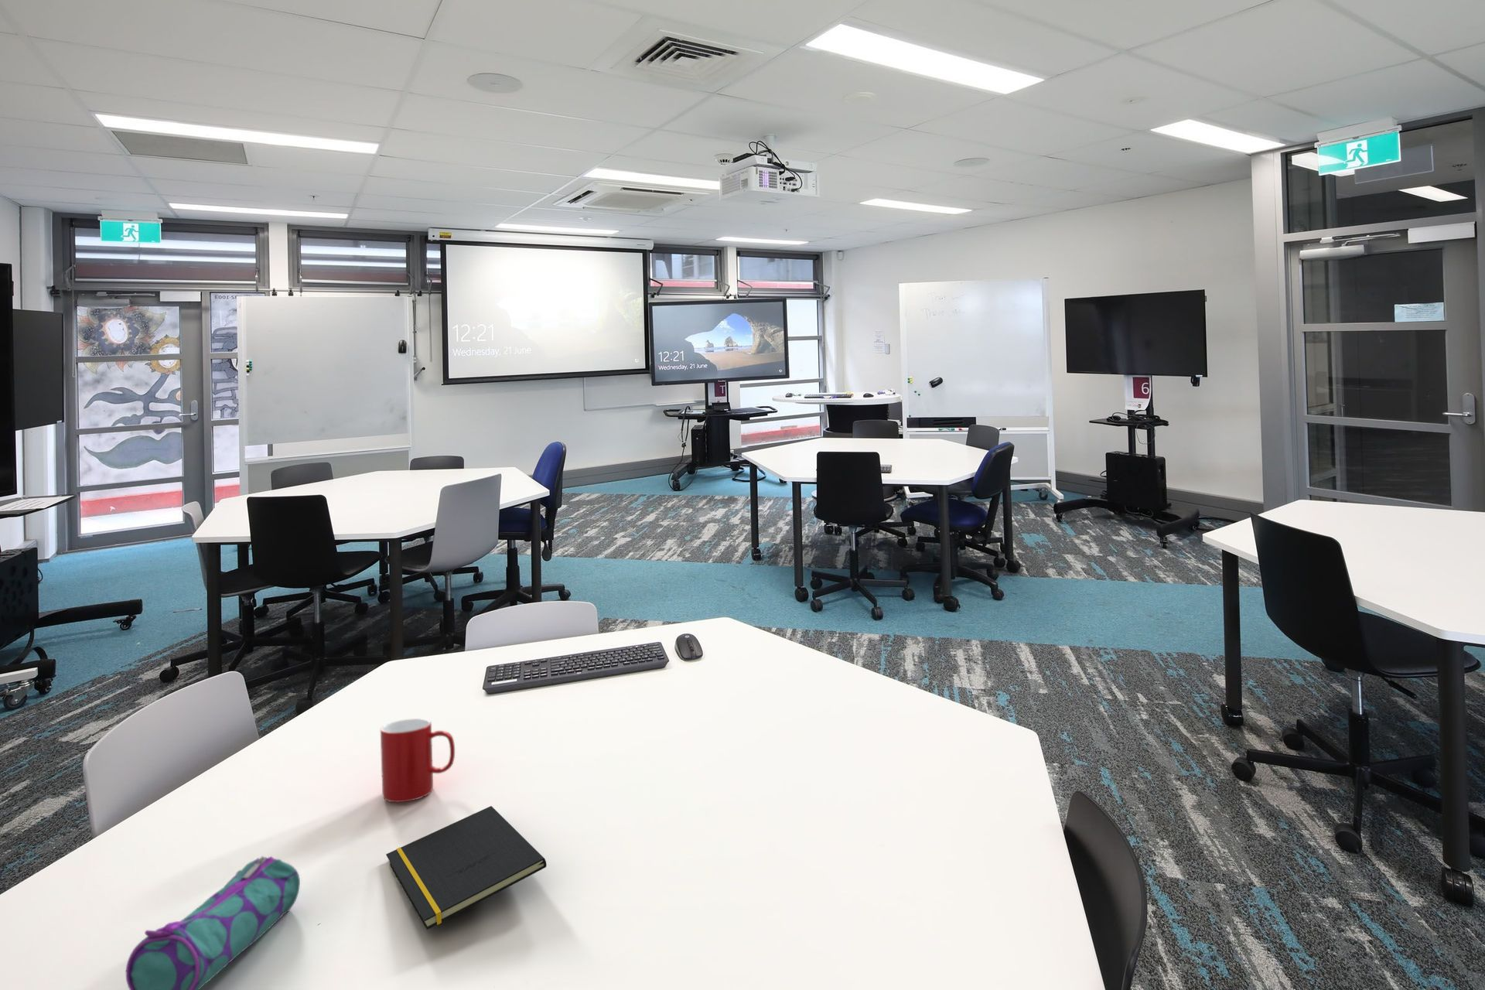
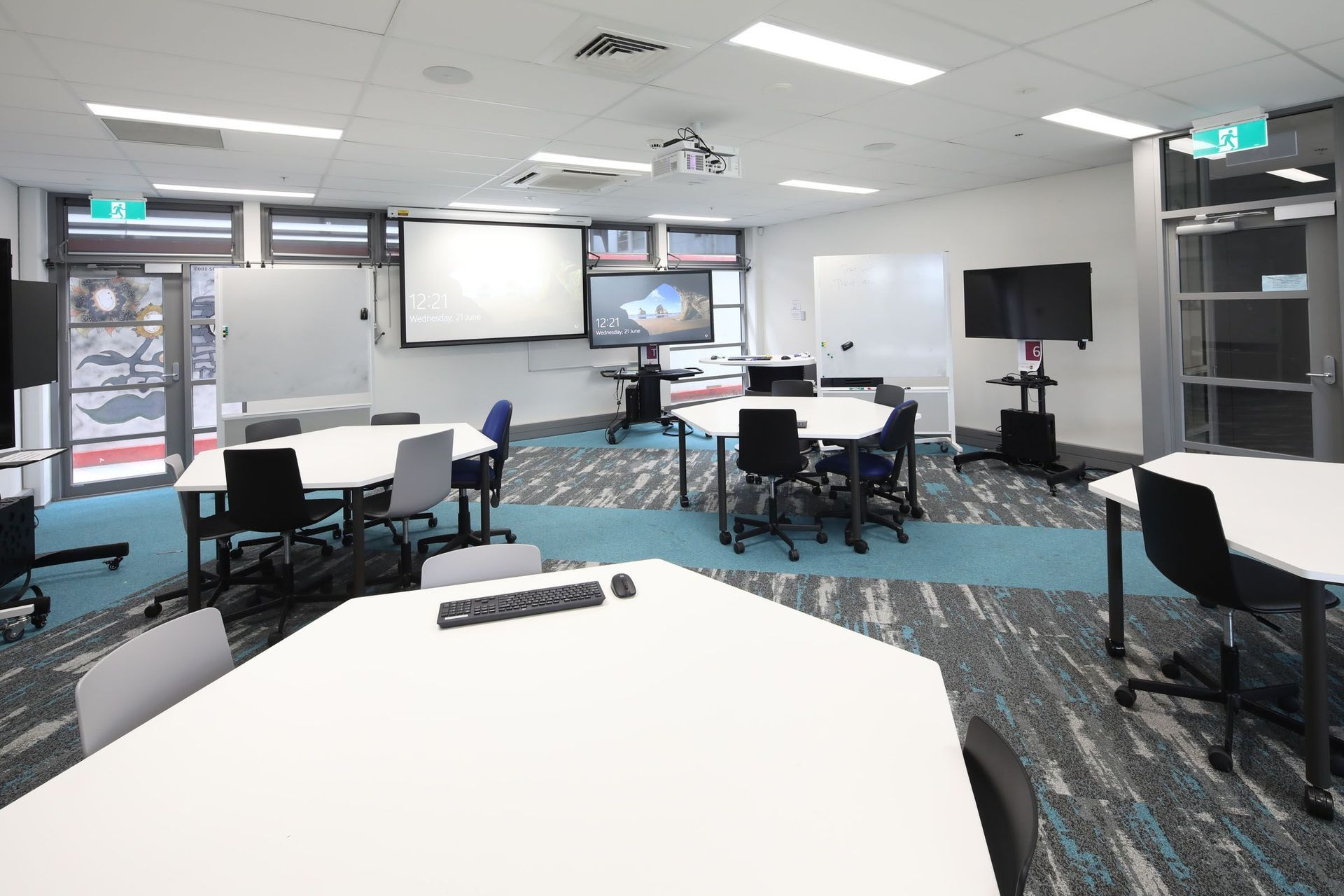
- notepad [386,805,547,930]
- pencil case [125,855,301,990]
- cup [380,718,455,803]
